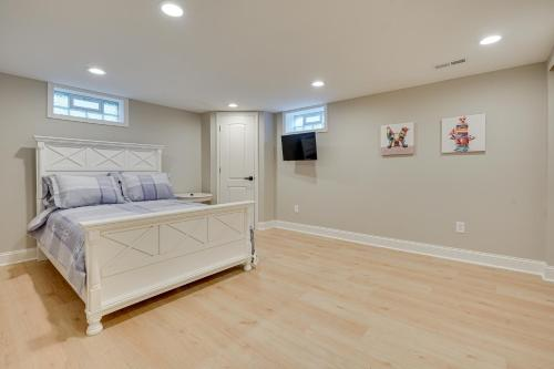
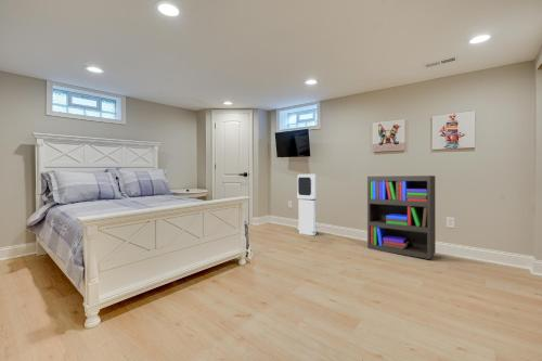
+ bookshelf [366,175,437,260]
+ air purifier [296,173,318,236]
